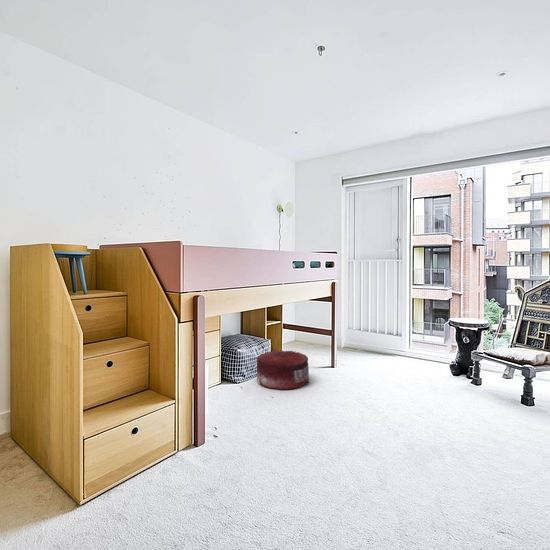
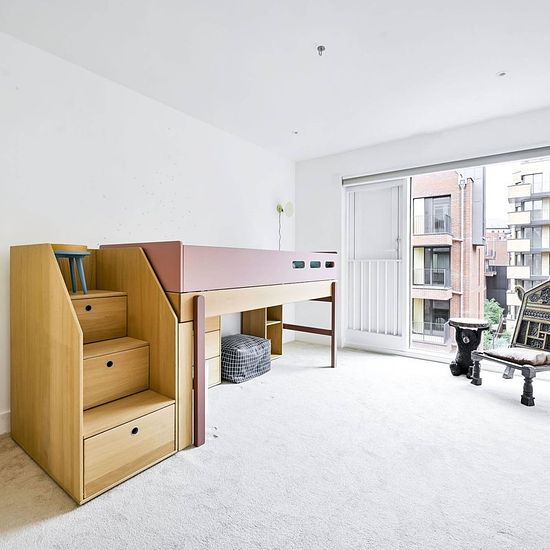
- pouf [256,349,310,390]
